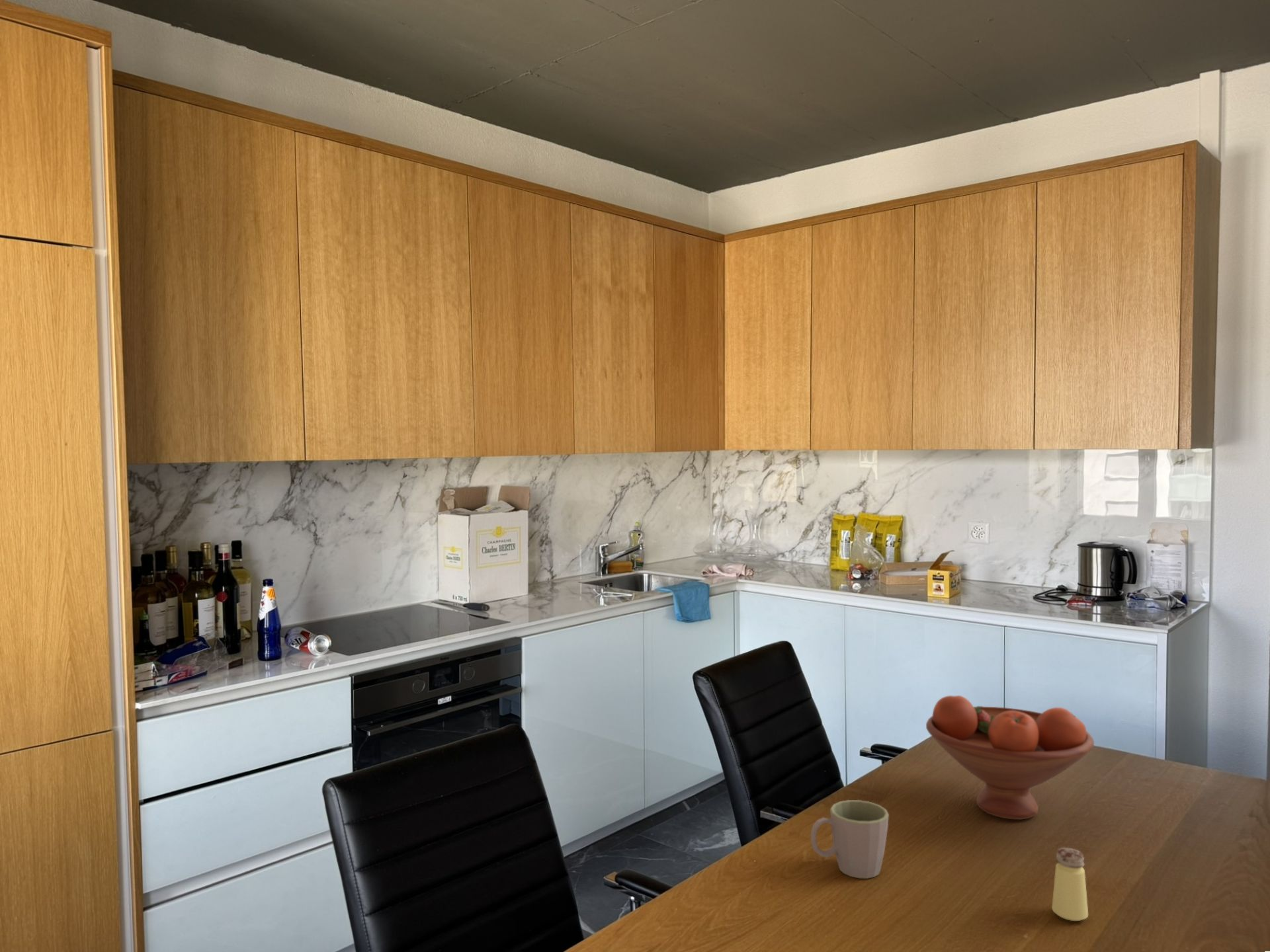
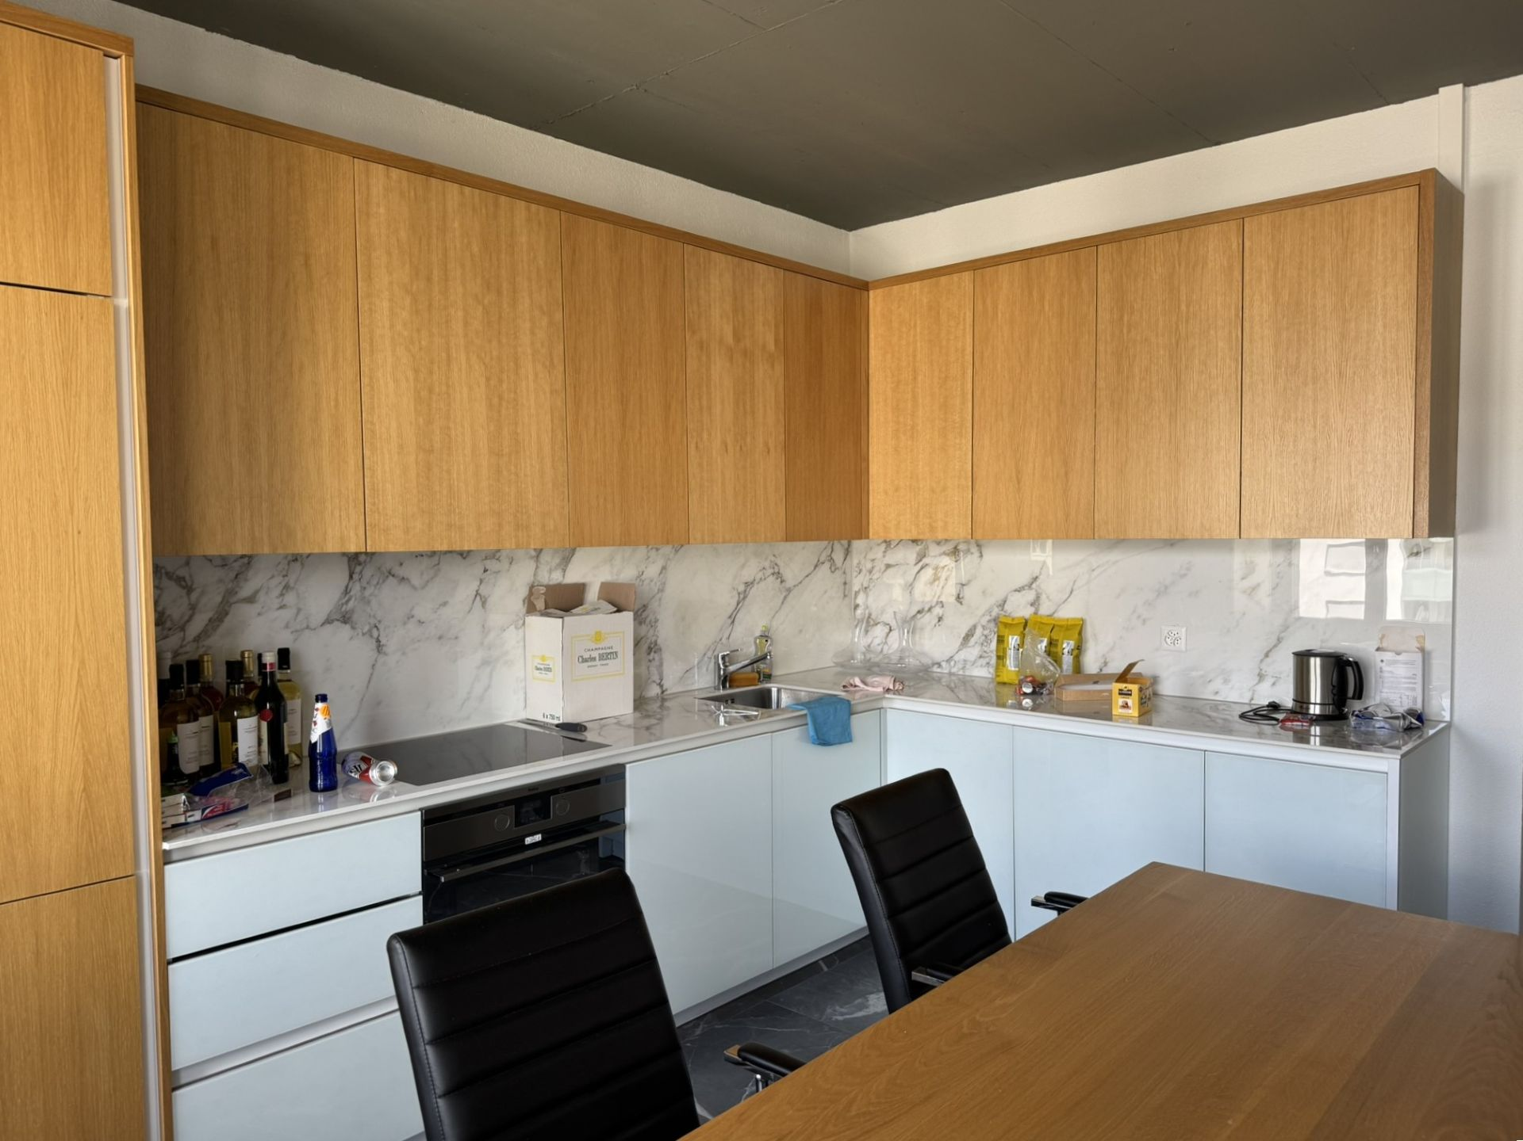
- mug [810,799,890,879]
- saltshaker [1051,847,1089,922]
- fruit bowl [925,695,1095,820]
